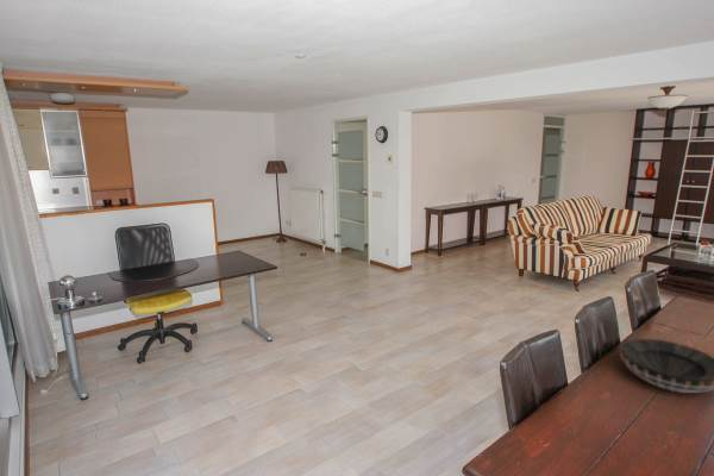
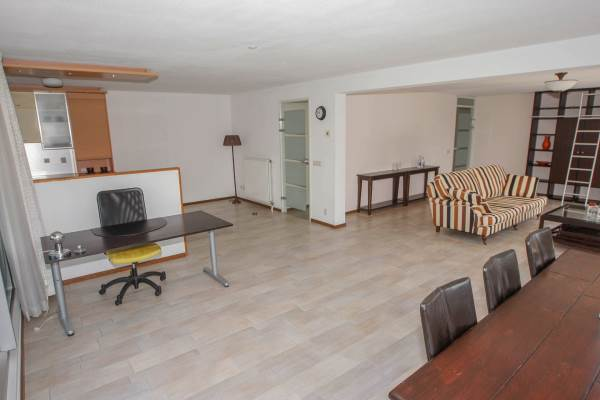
- decorative bowl [616,338,714,394]
